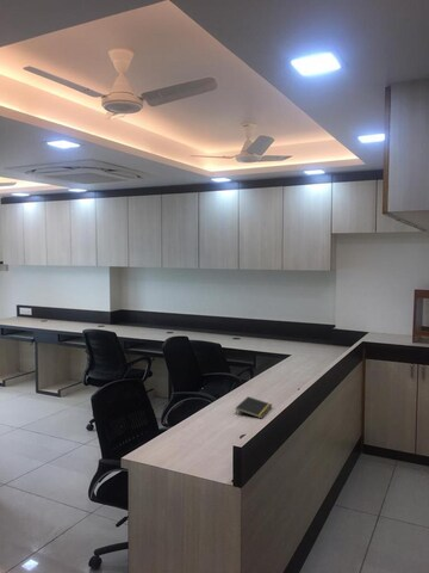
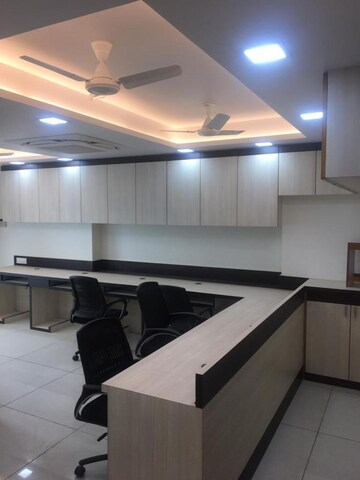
- notepad [235,395,273,419]
